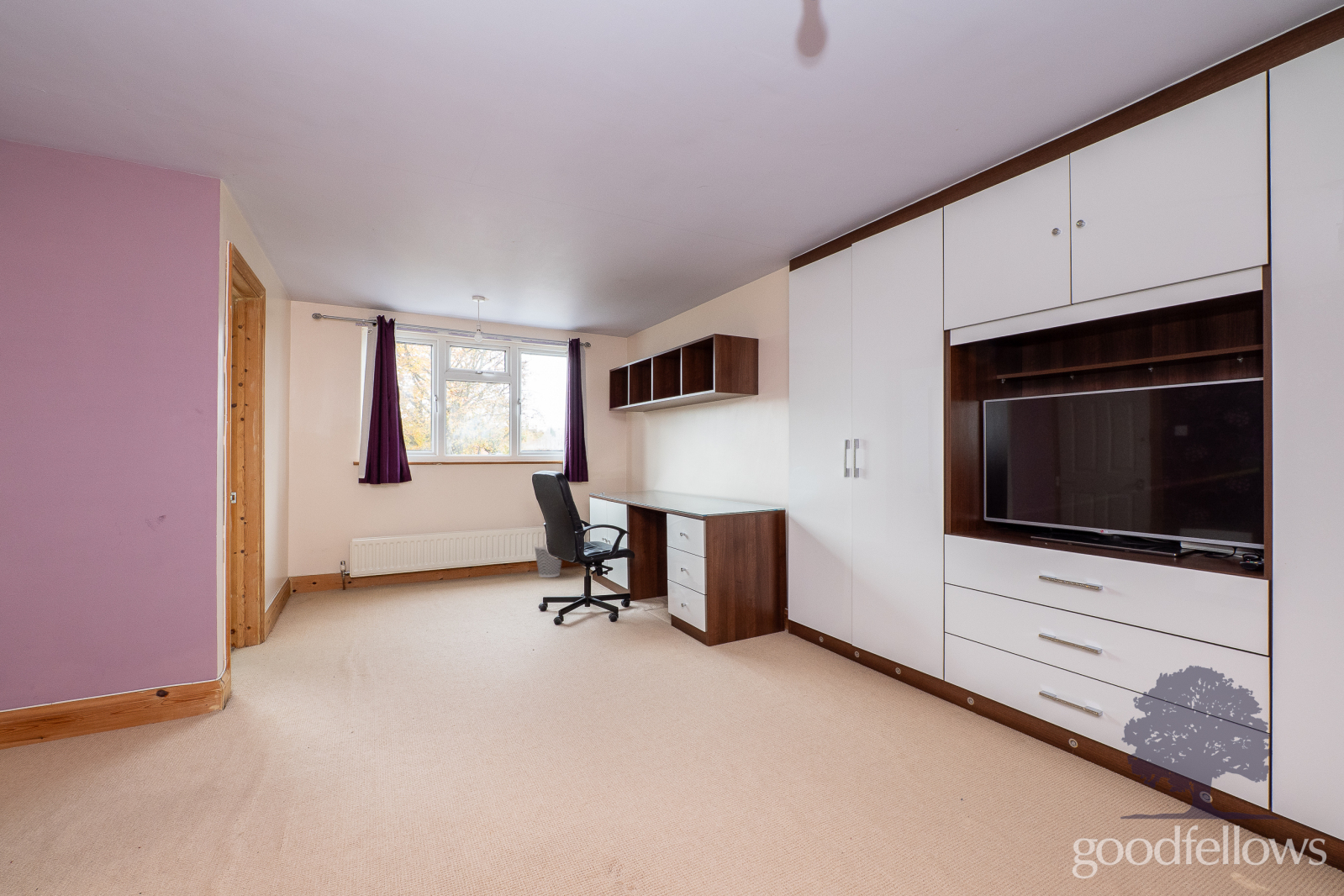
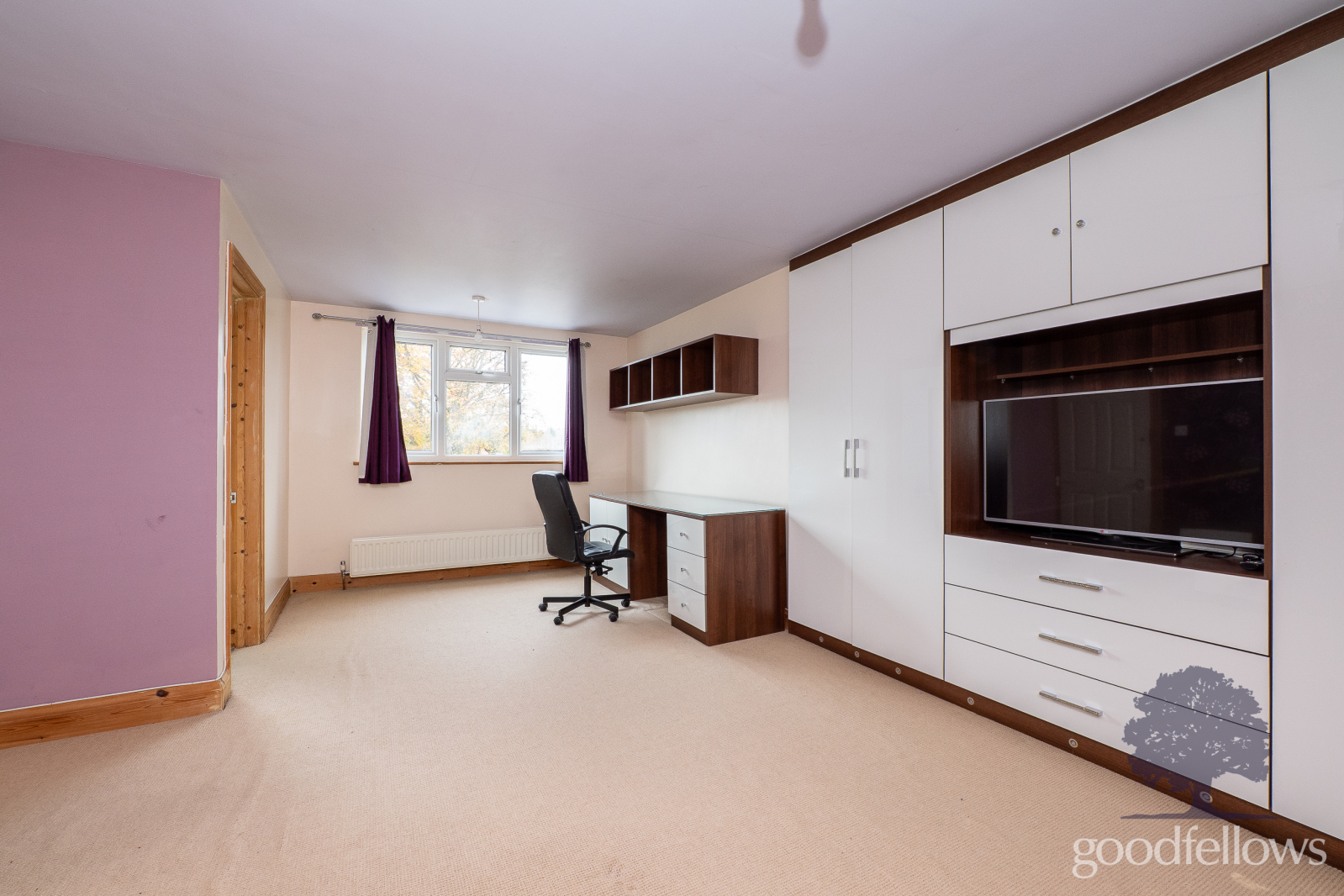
- wastebasket [533,544,562,578]
